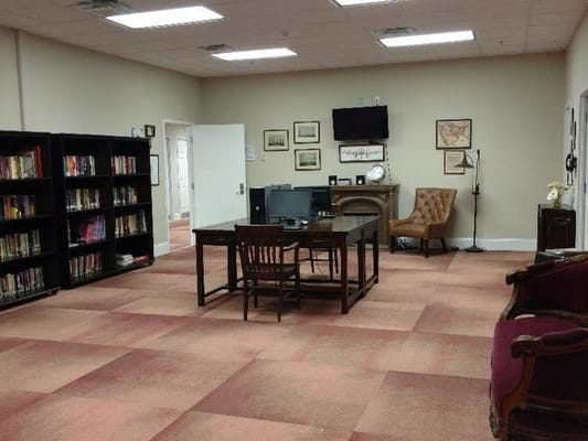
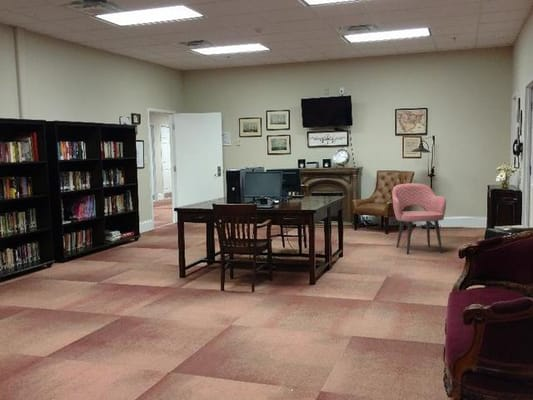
+ armchair [391,182,447,255]
